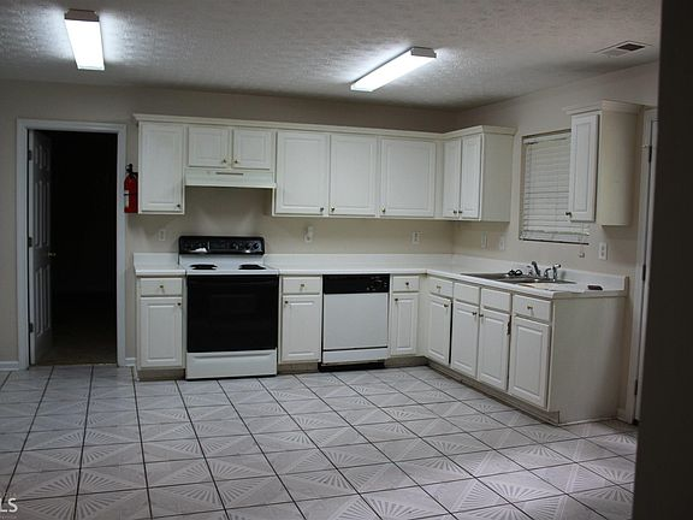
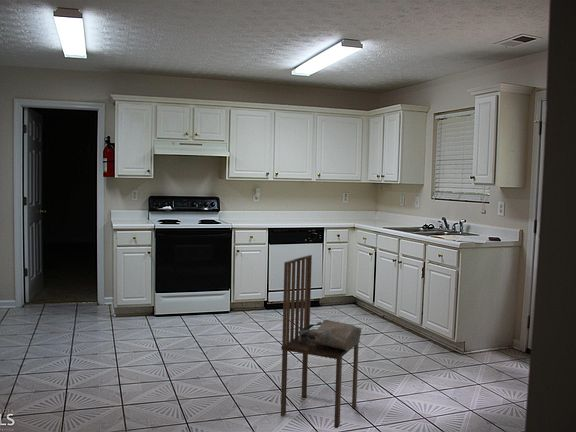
+ dining chair [280,254,360,429]
+ tote bag [298,319,362,352]
